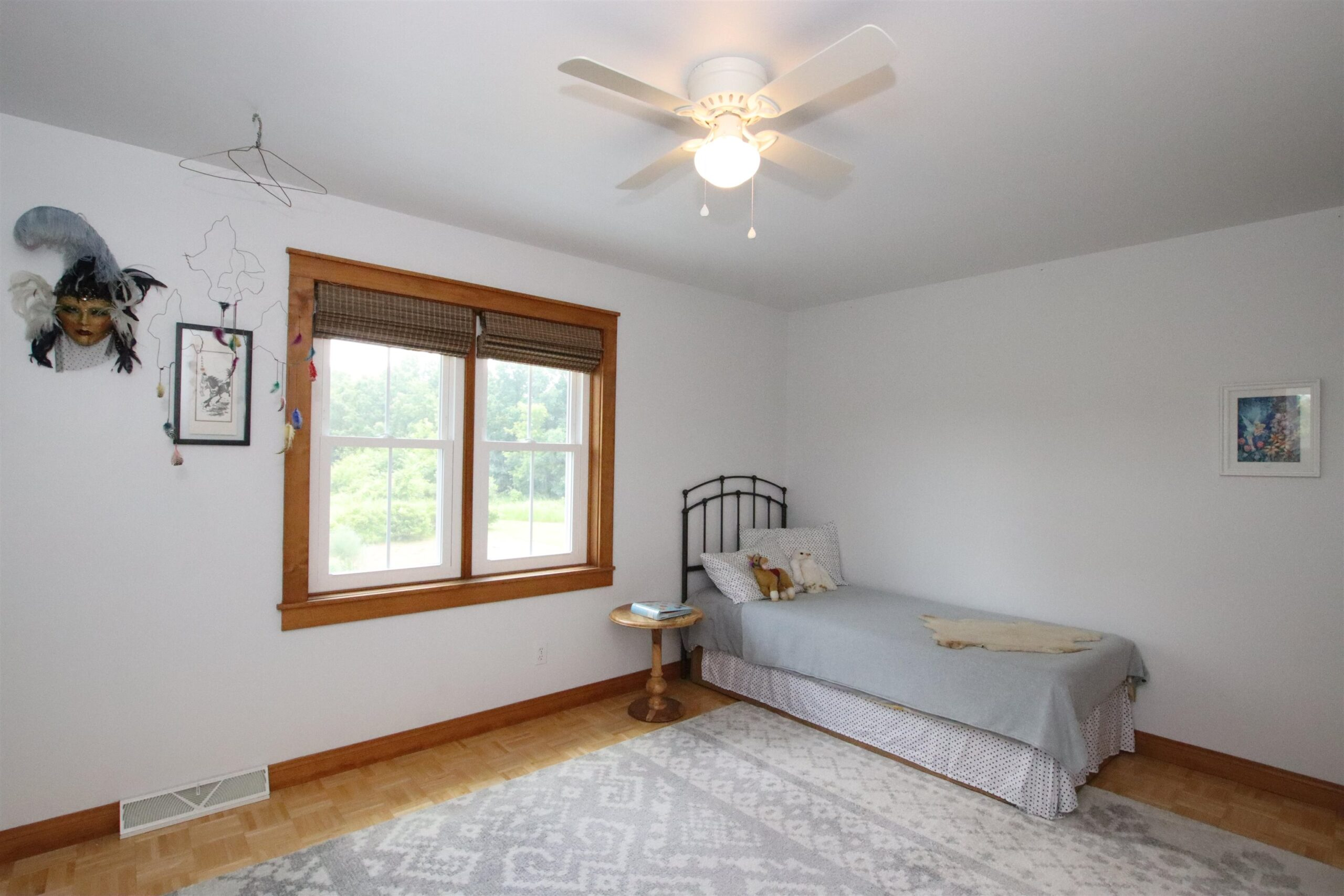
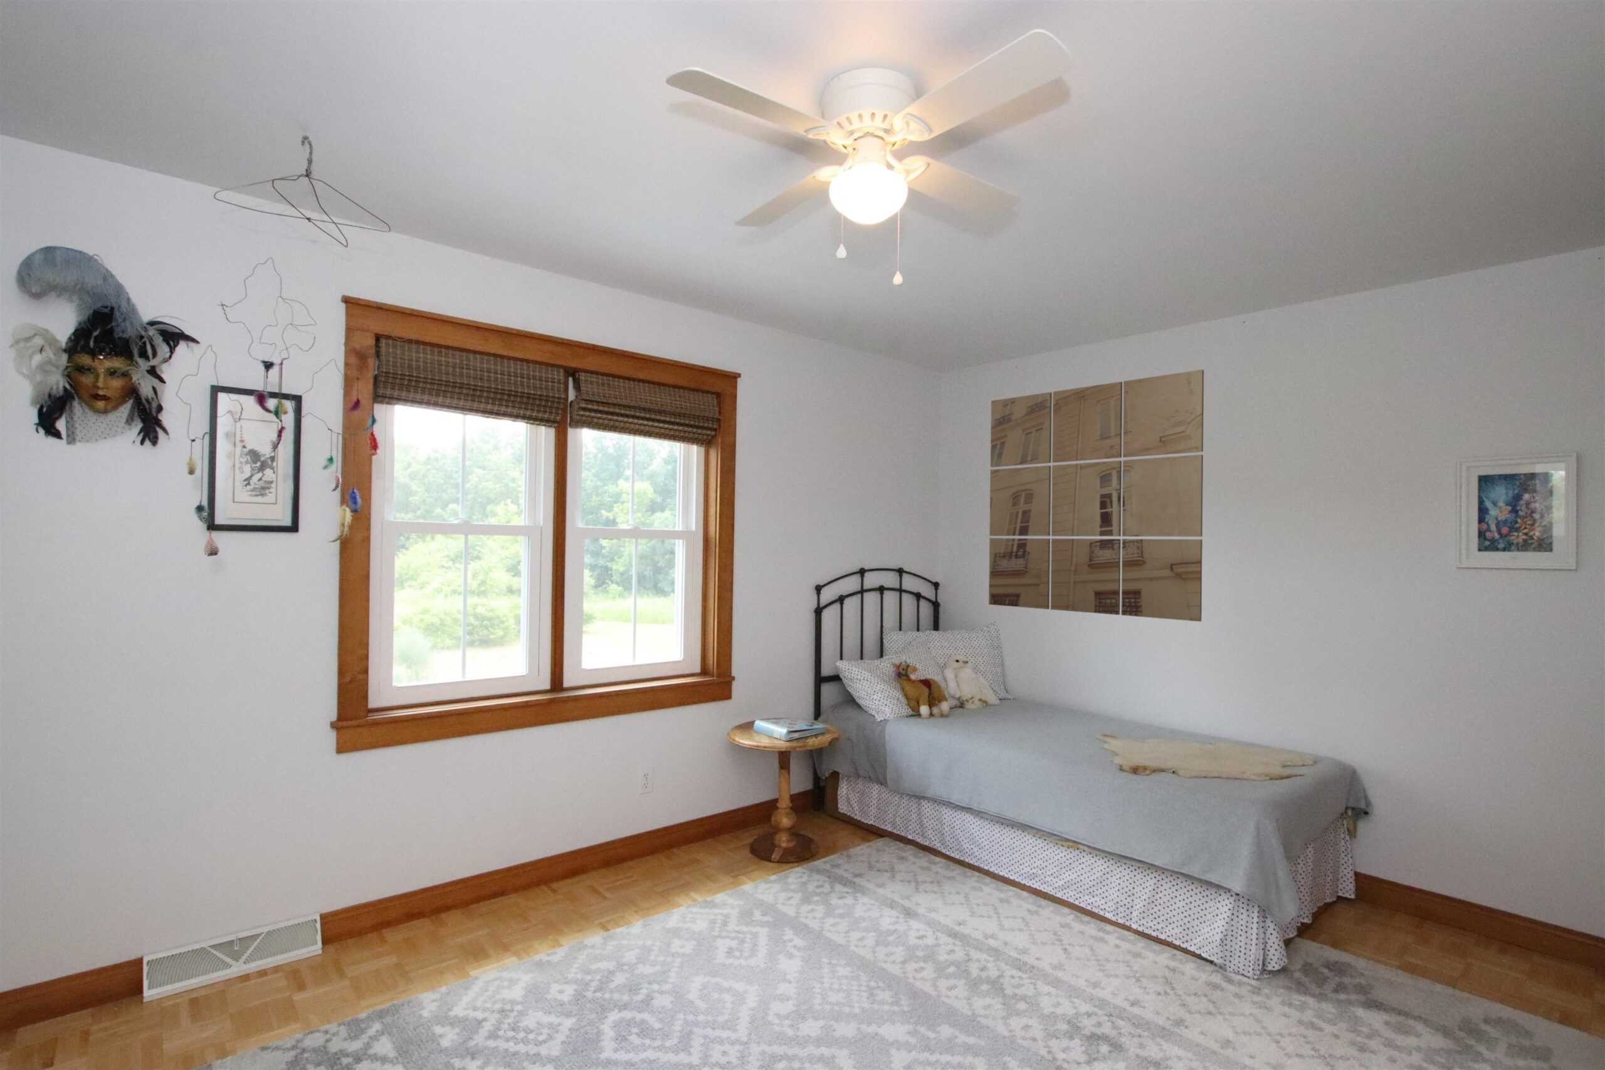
+ wall art [988,369,1205,622]
